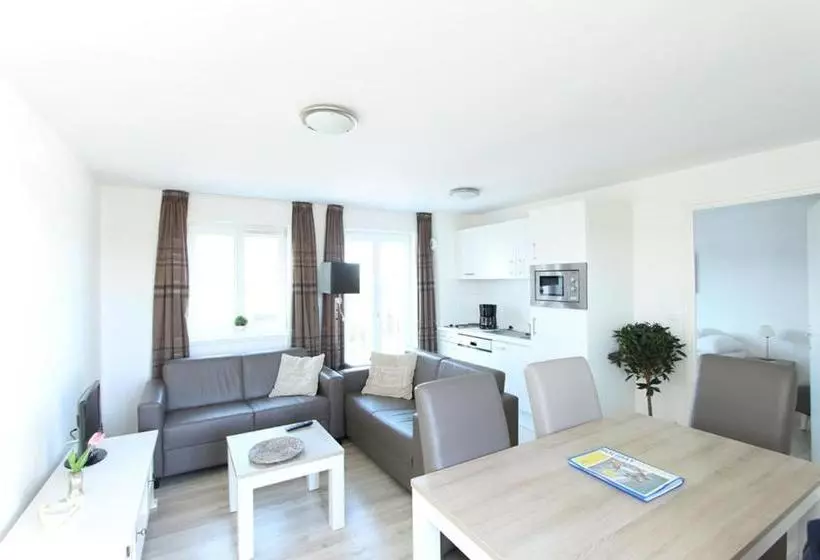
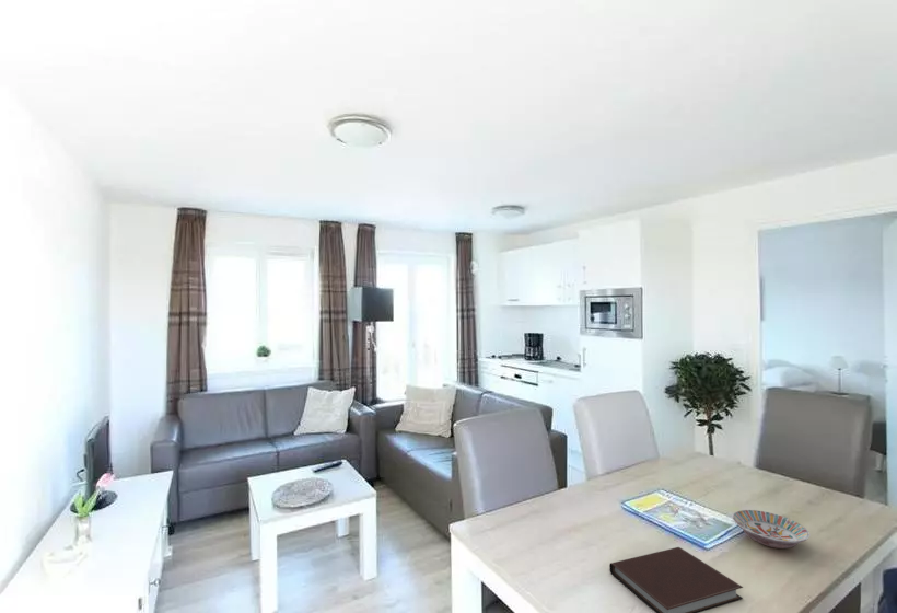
+ notebook [608,546,744,613]
+ bowl [731,509,811,550]
